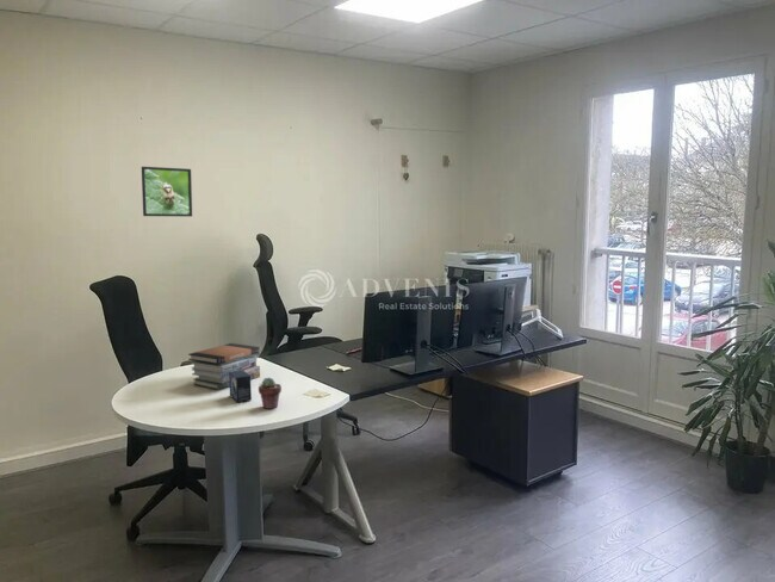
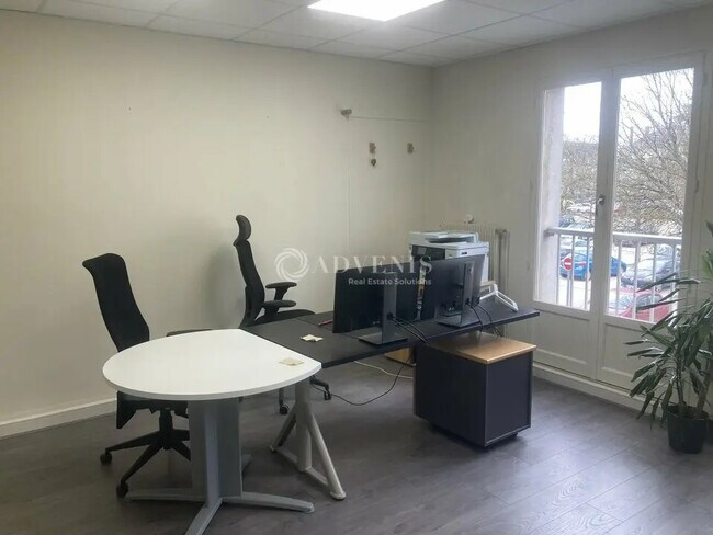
- small box [229,370,253,403]
- potted succulent [258,376,283,410]
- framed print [141,166,193,218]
- book stack [187,342,261,391]
